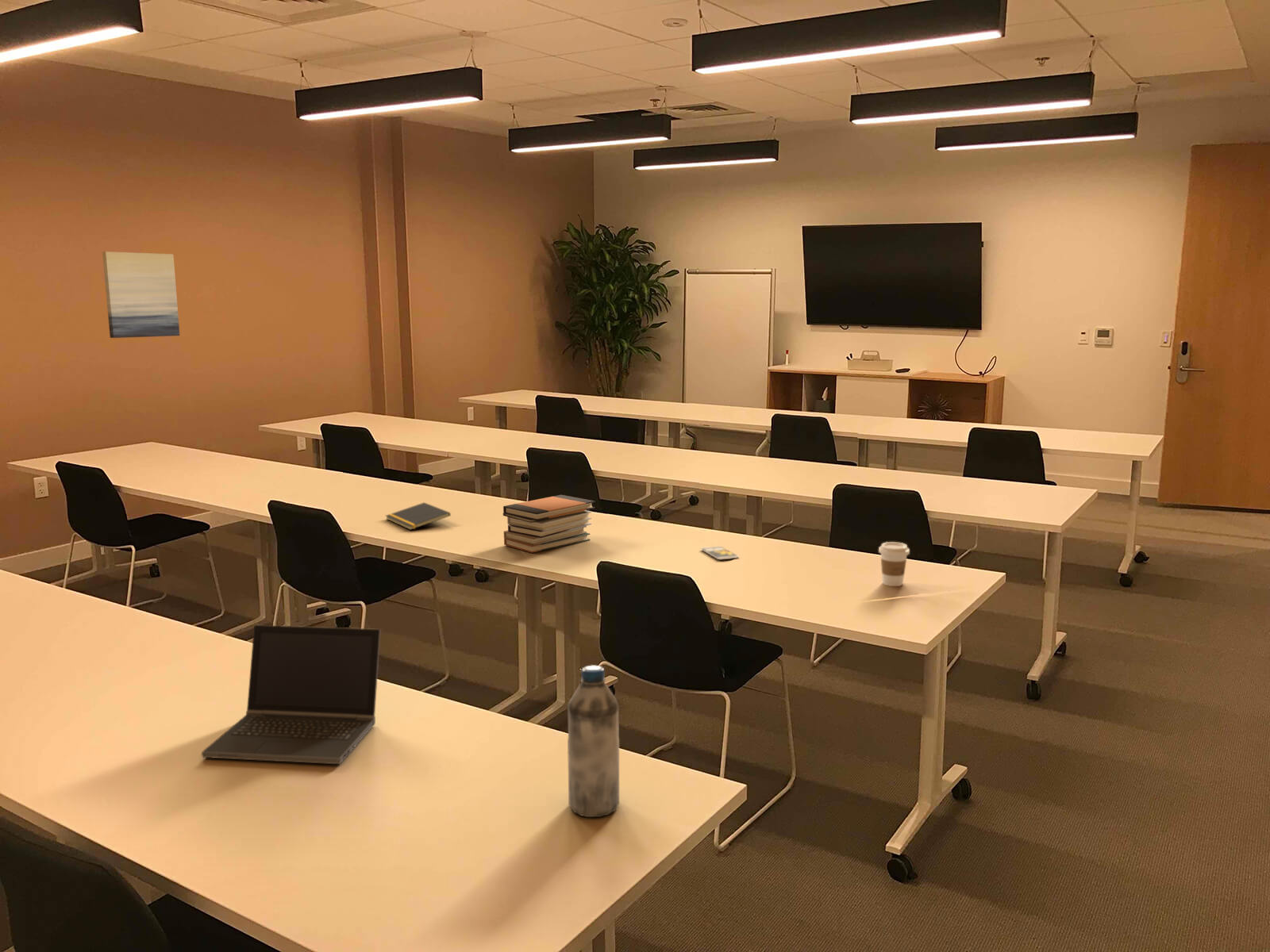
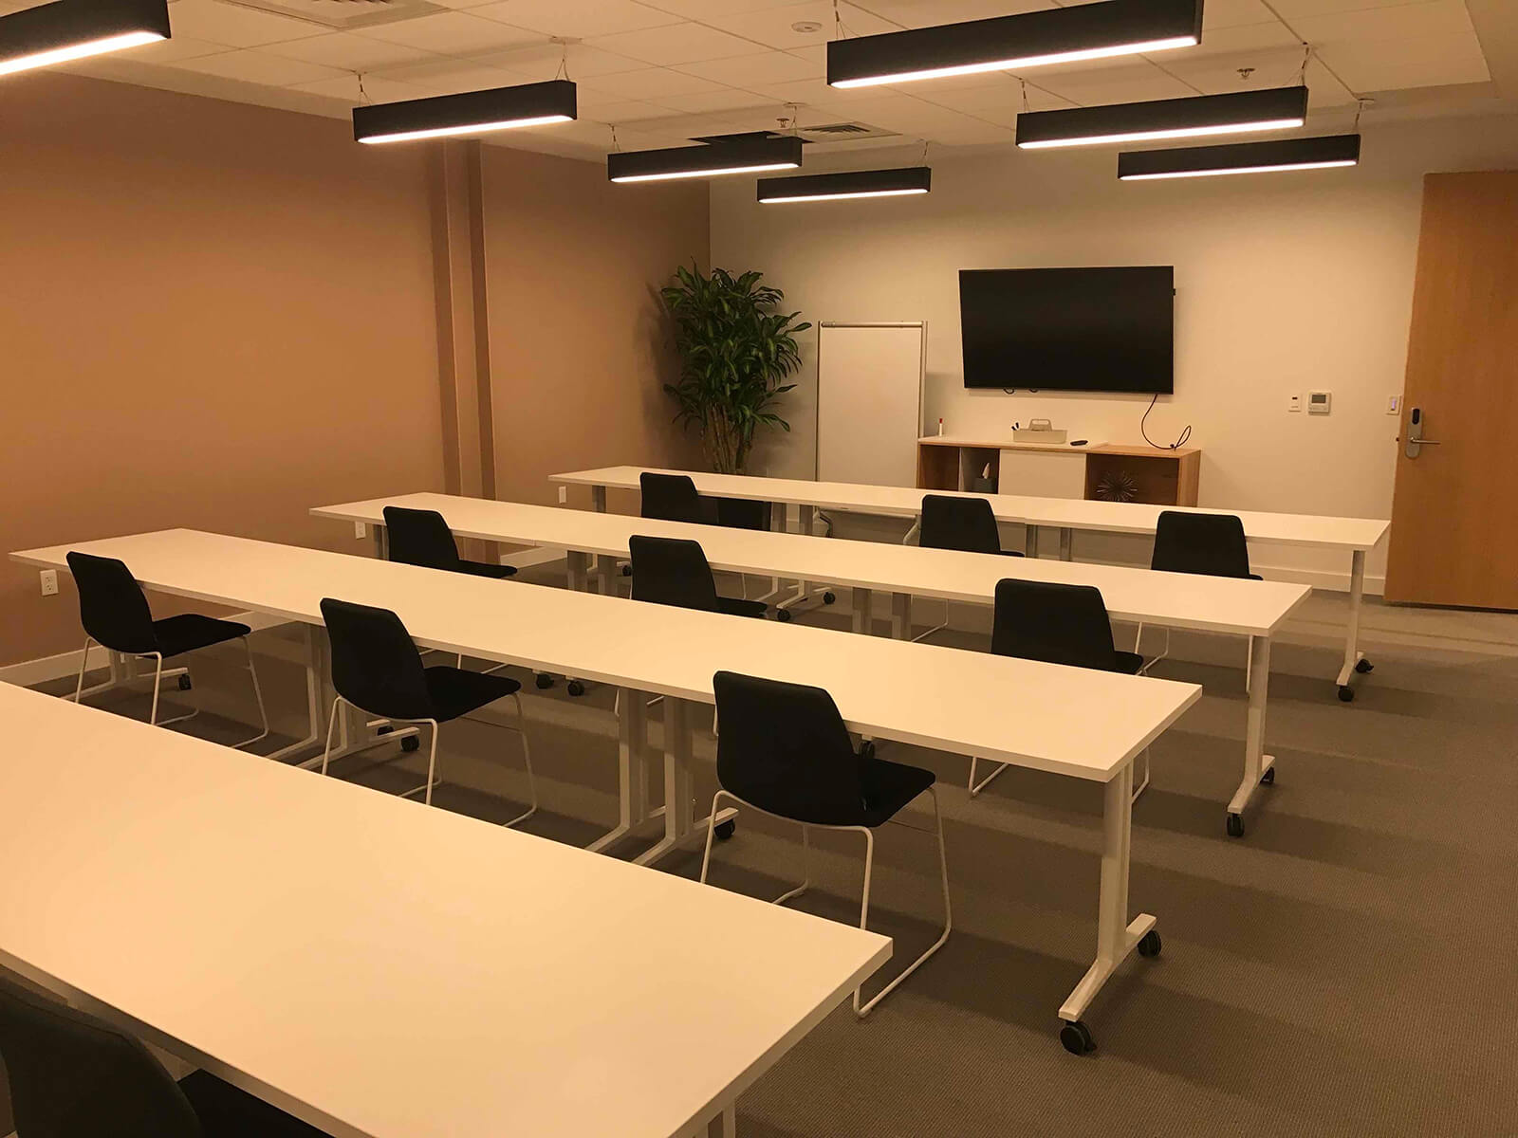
- smartphone [700,546,739,560]
- water bottle [567,664,620,818]
- book stack [502,494,595,554]
- notepad [385,501,452,531]
- laptop computer [201,624,381,765]
- wall art [102,251,180,339]
- coffee cup [878,541,910,587]
